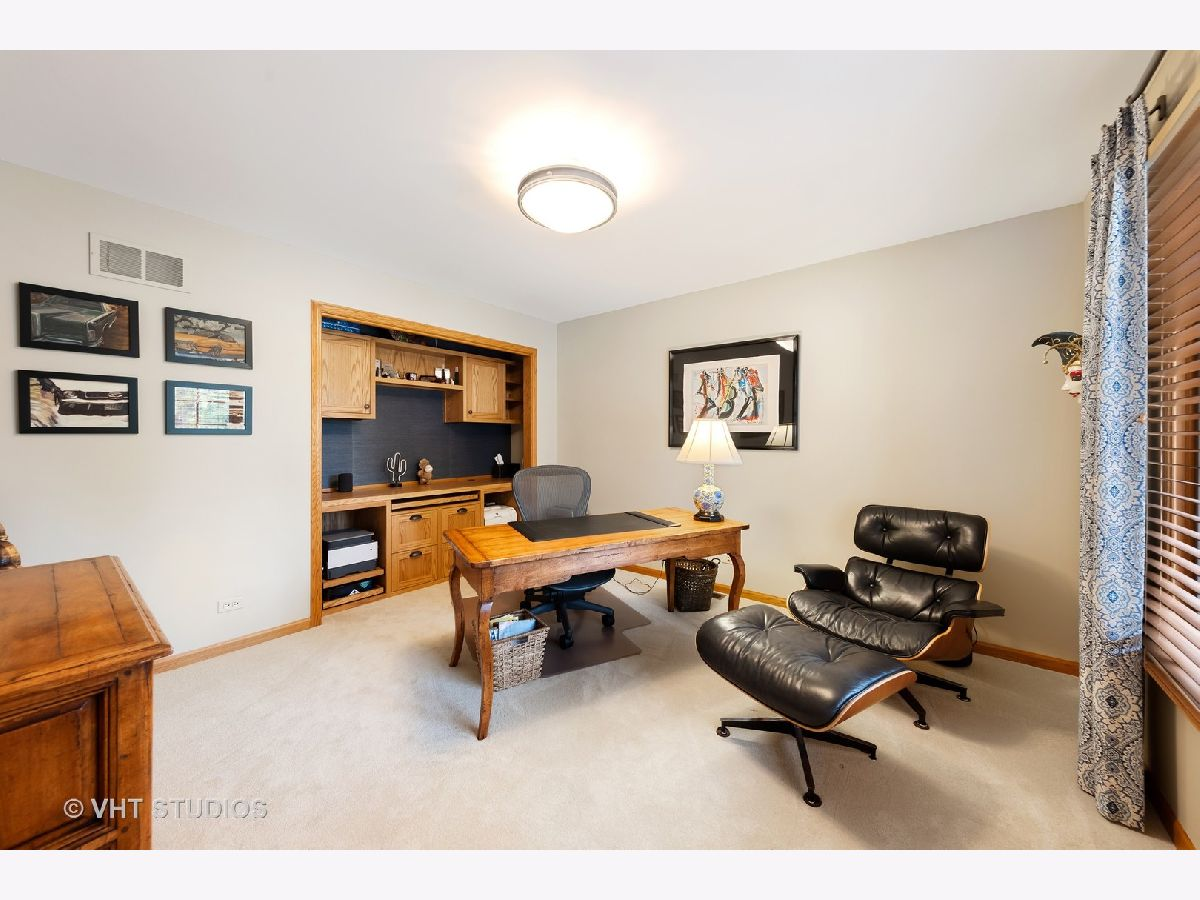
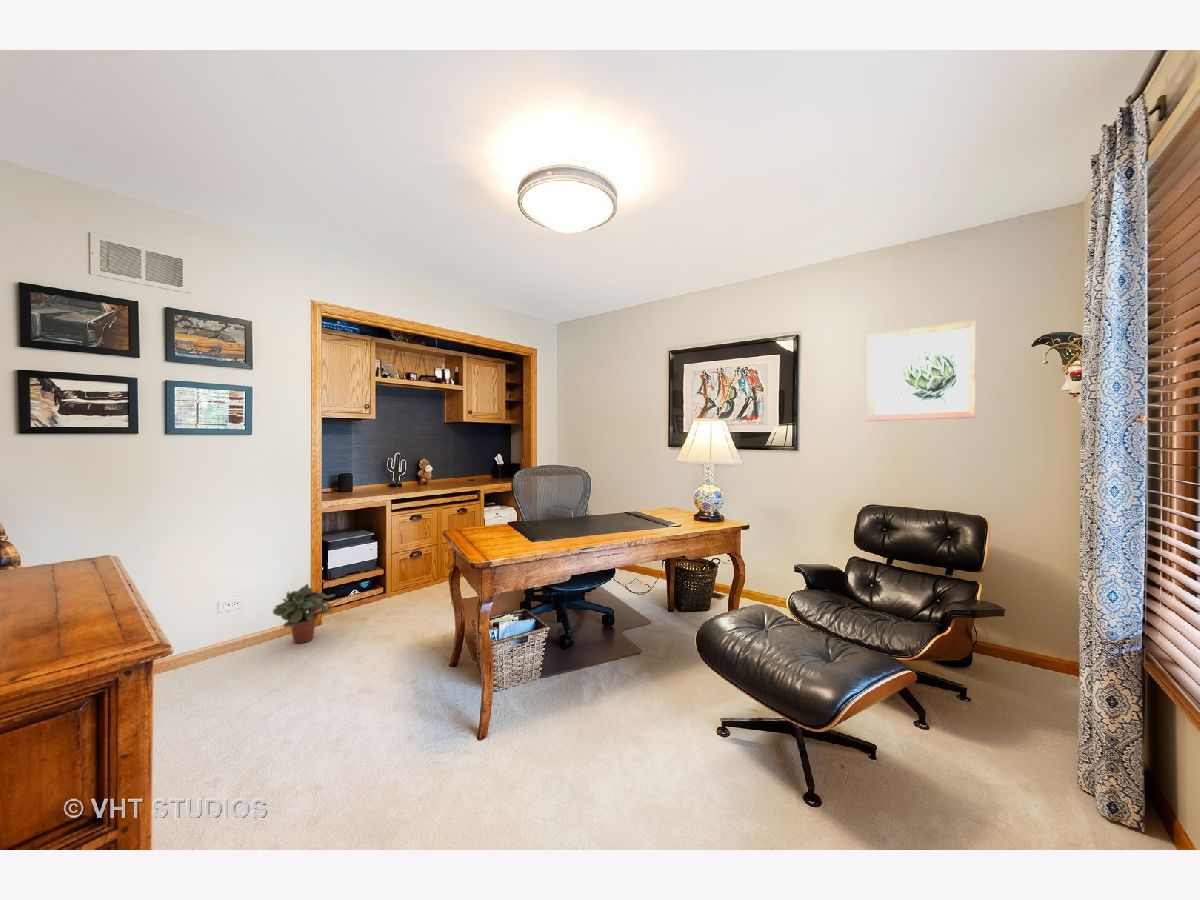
+ potted plant [272,583,336,644]
+ wall art [866,319,977,422]
